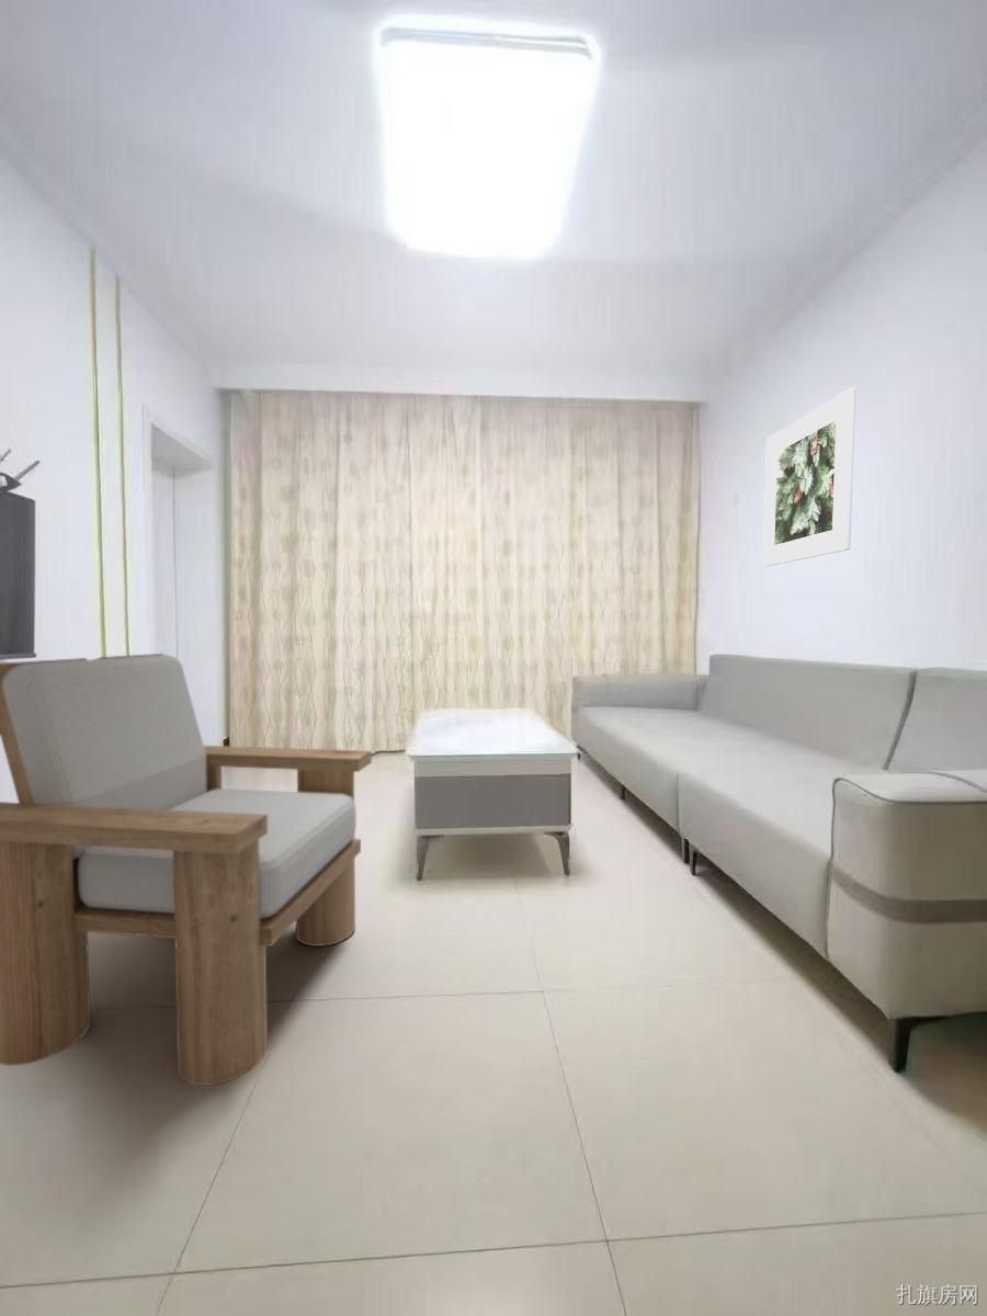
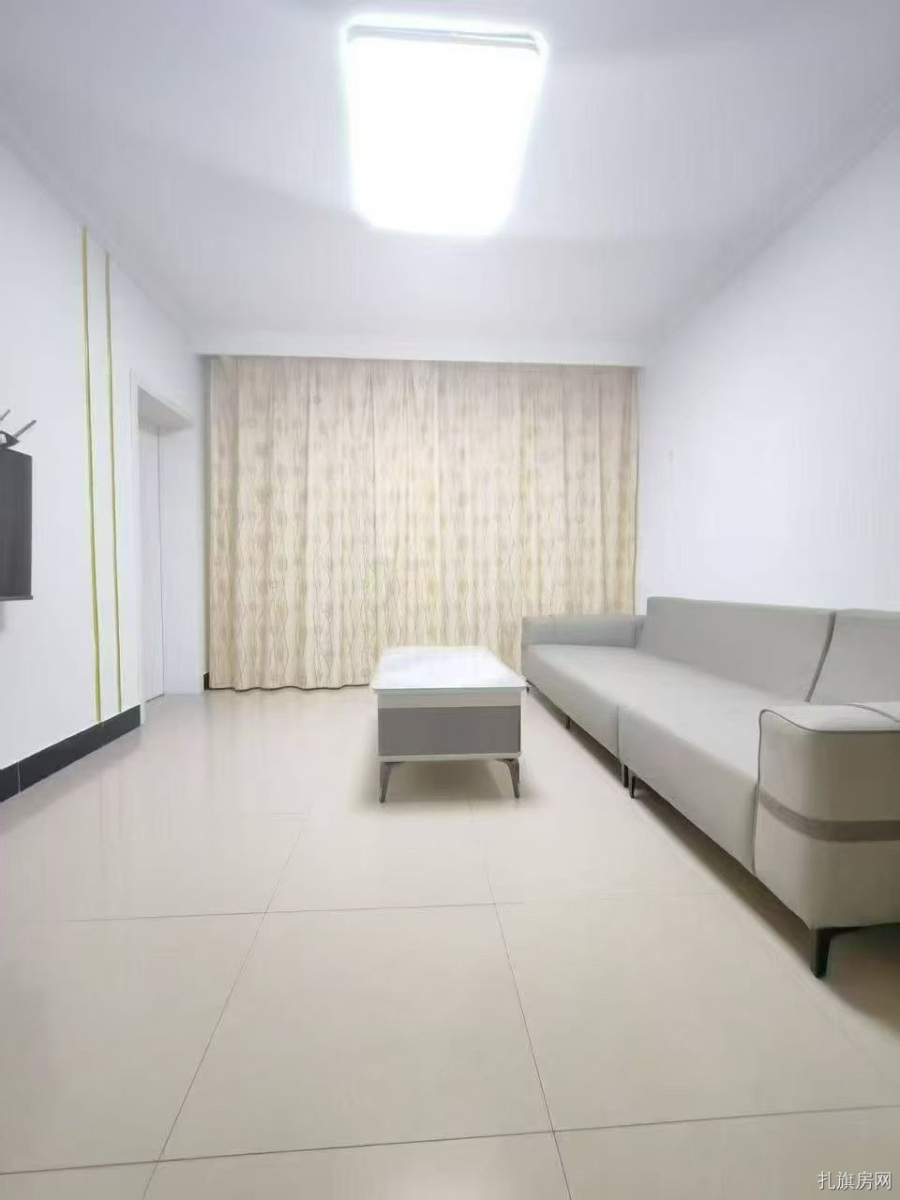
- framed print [762,386,856,567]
- armchair [0,653,373,1087]
